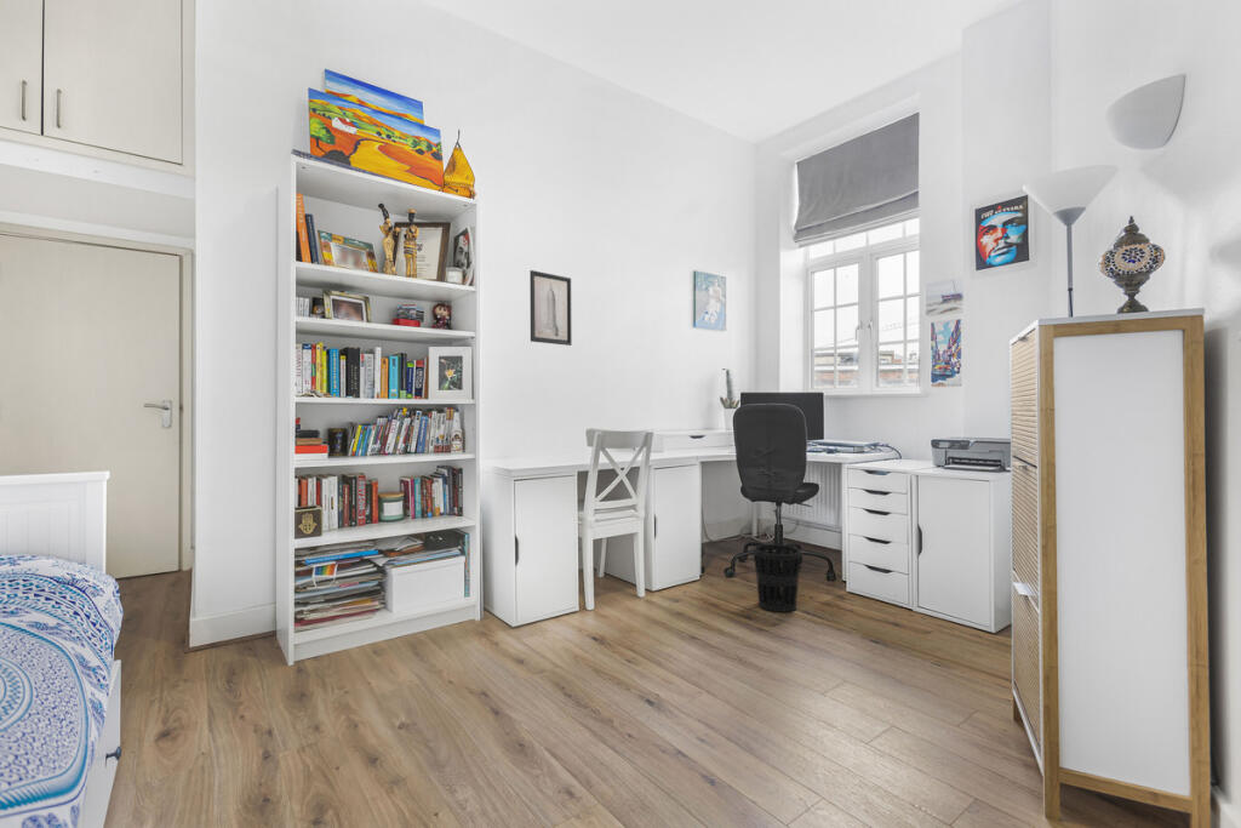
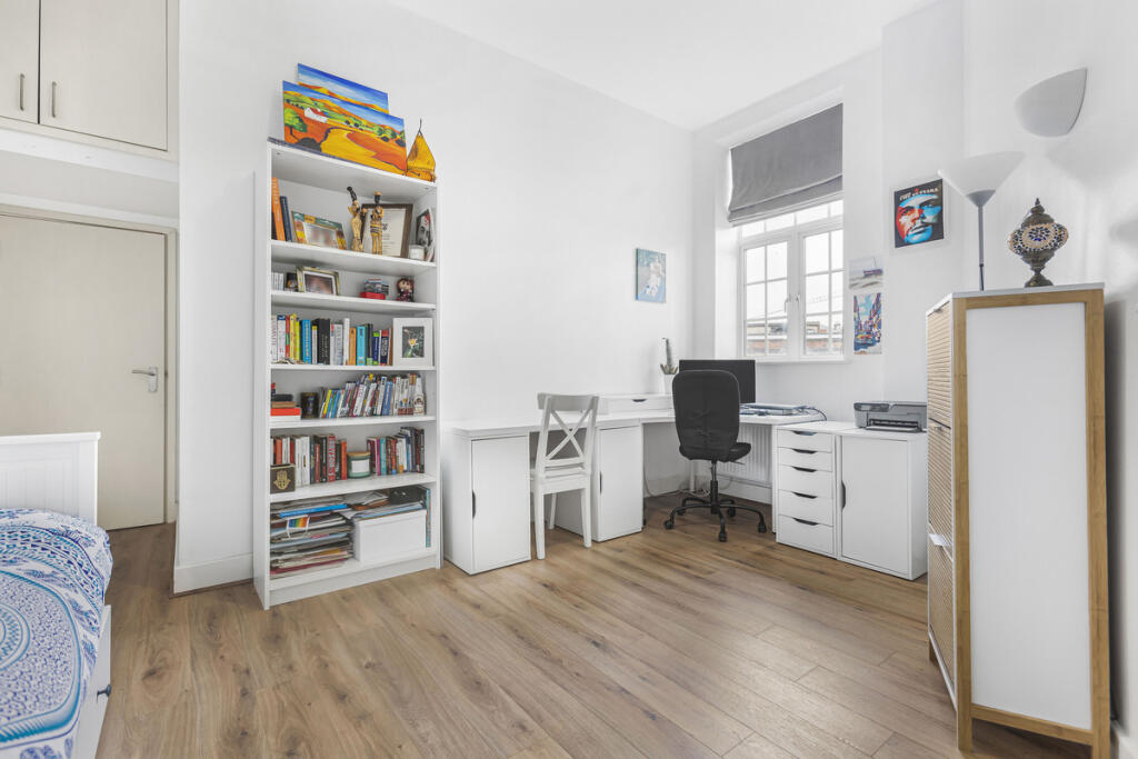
- wall art [528,269,573,347]
- wastebasket [751,543,803,613]
